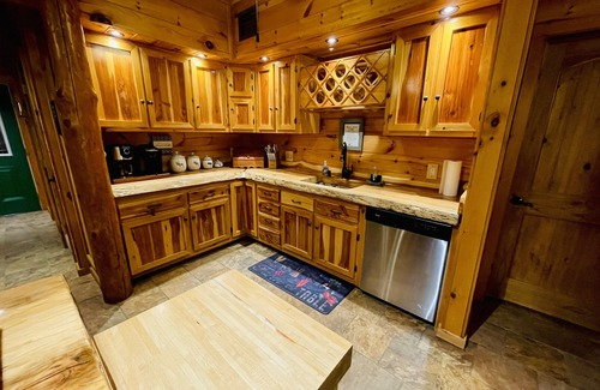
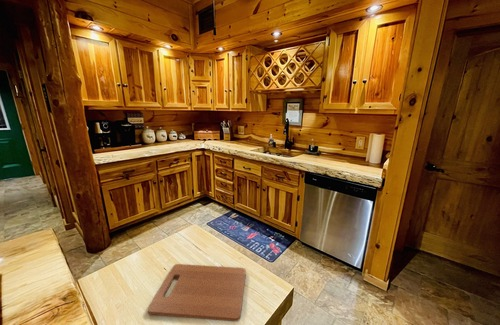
+ cutting board [147,263,247,322]
